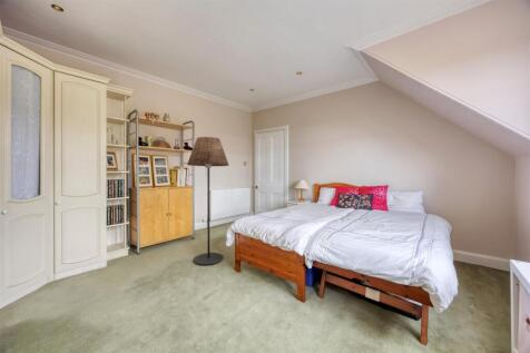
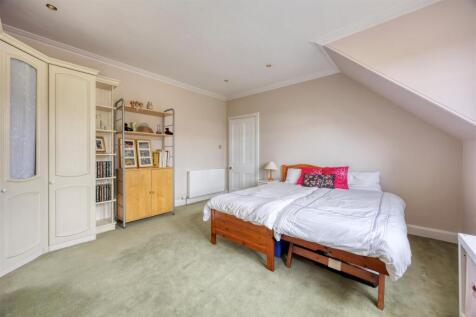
- floor lamp [186,136,230,266]
